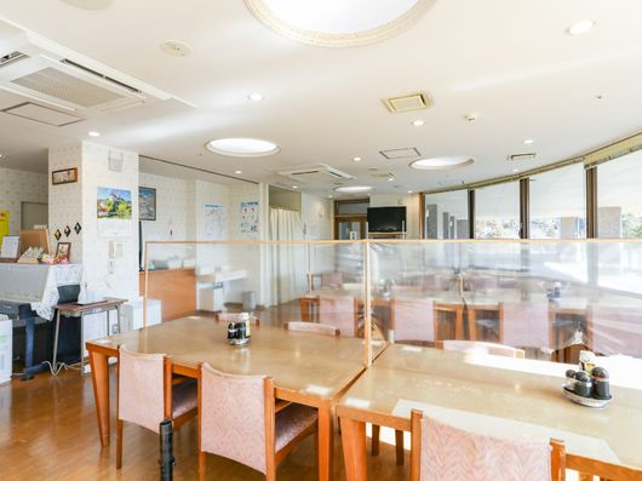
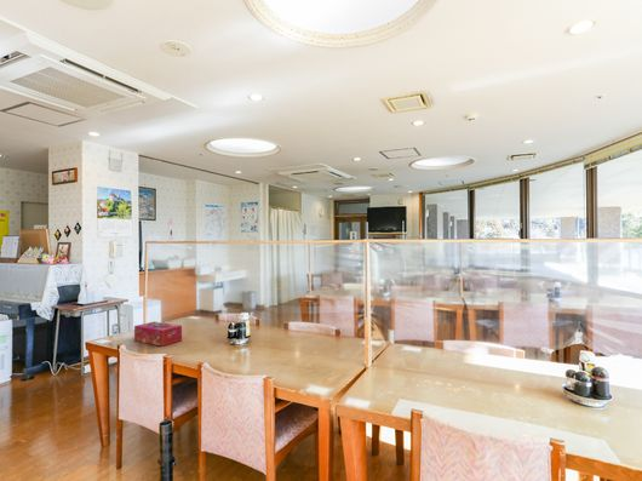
+ tissue box [133,321,183,347]
